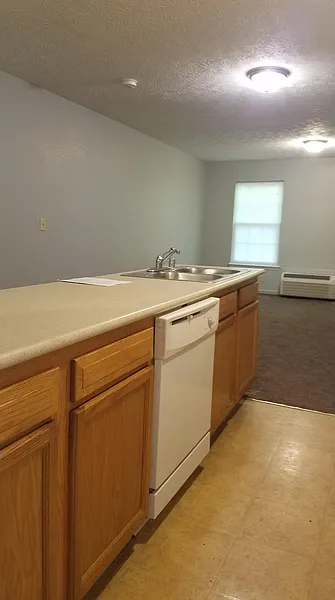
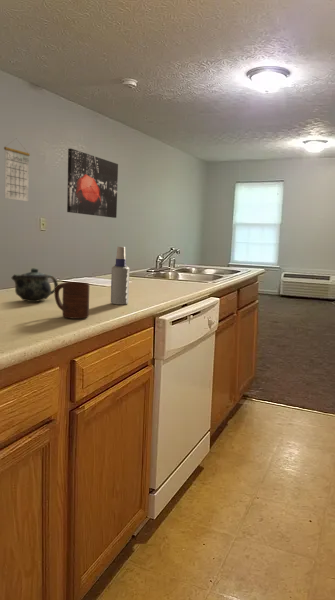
+ wall art [66,148,119,219]
+ spray bottle [110,246,131,305]
+ cup [53,281,90,320]
+ calendar [3,138,31,202]
+ chinaware [11,267,59,303]
